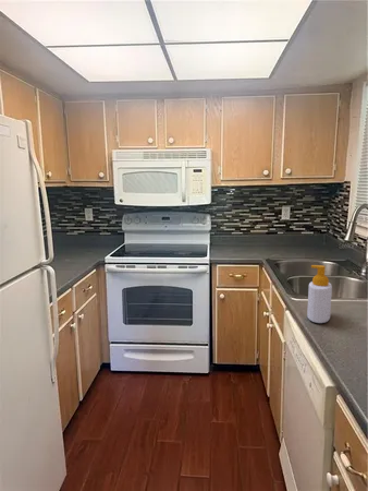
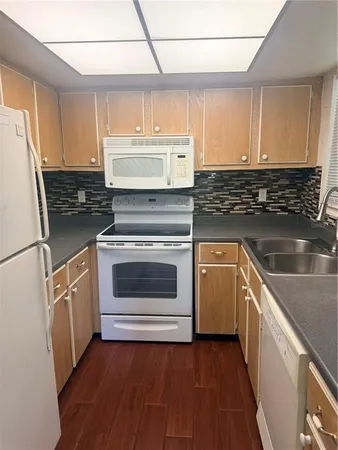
- soap bottle [306,264,333,324]
